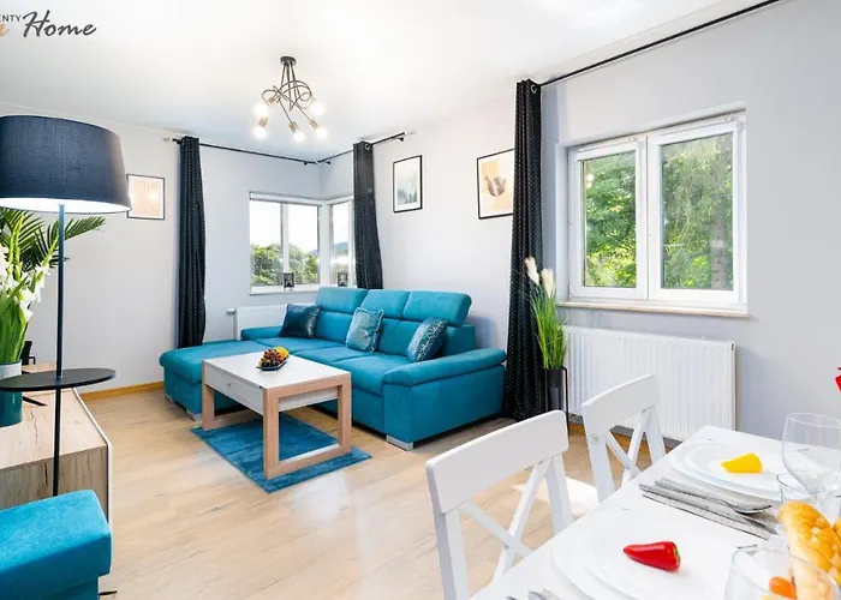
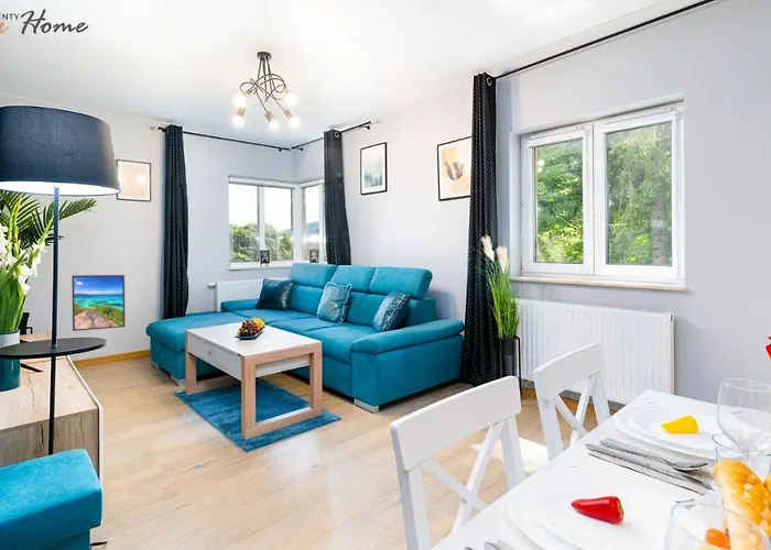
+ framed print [70,274,127,332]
